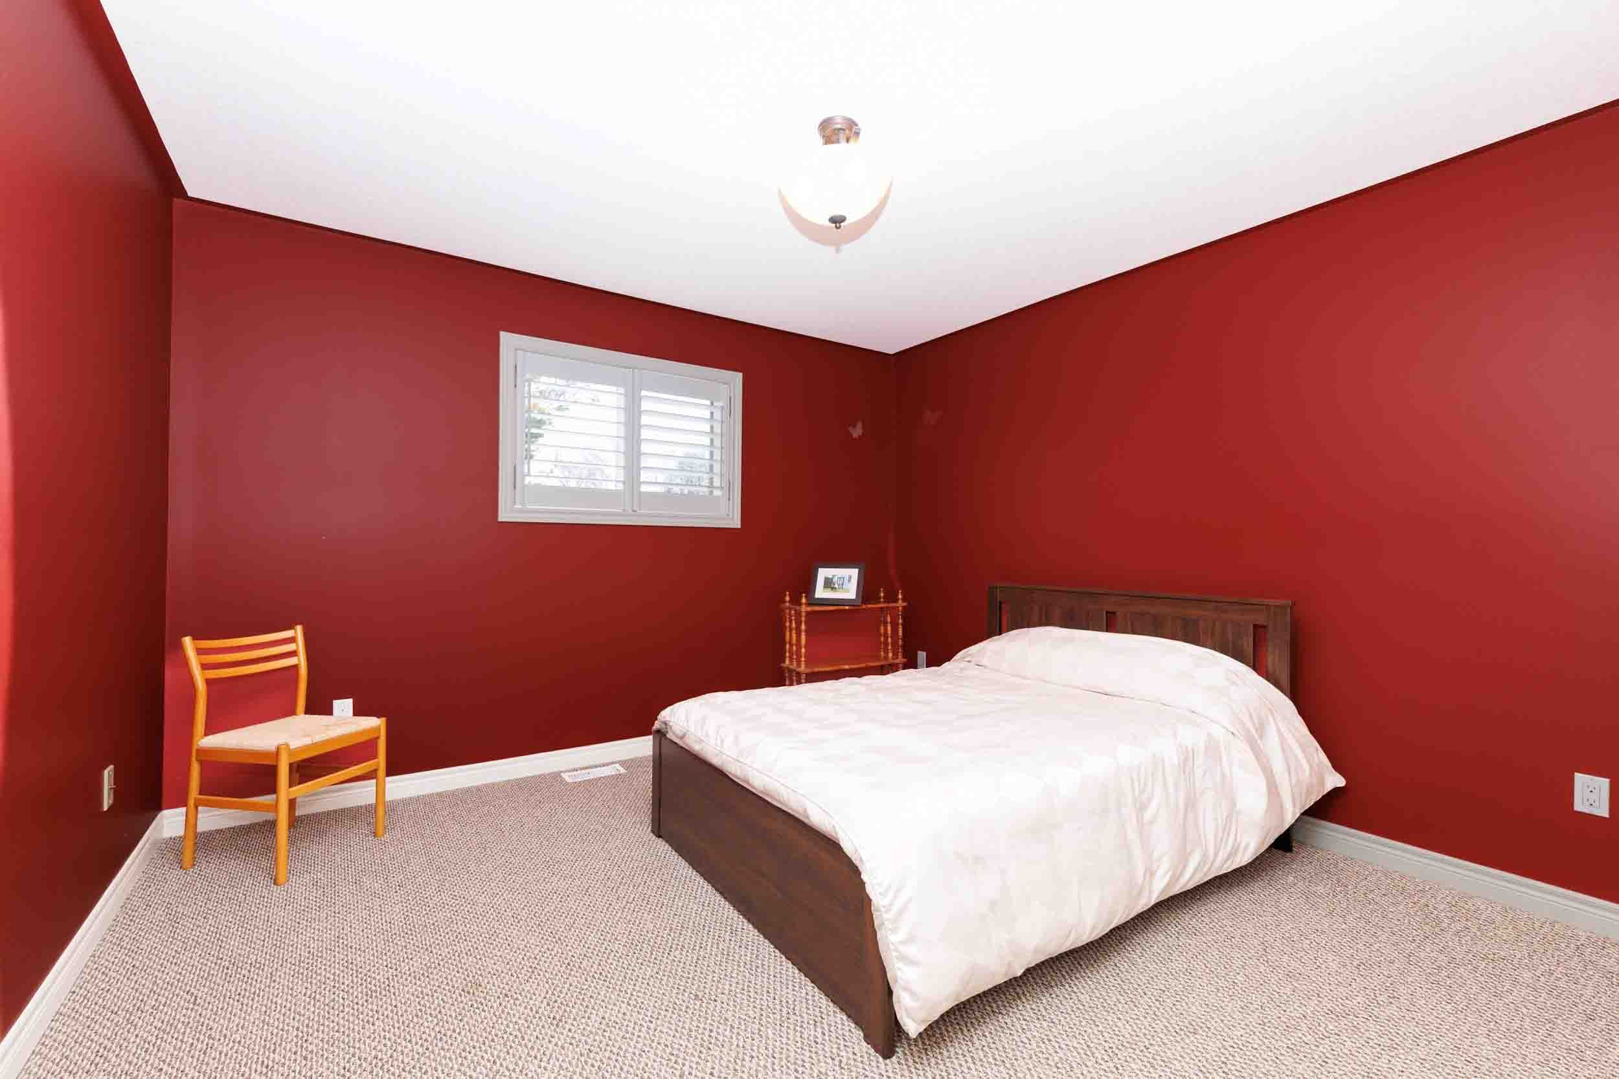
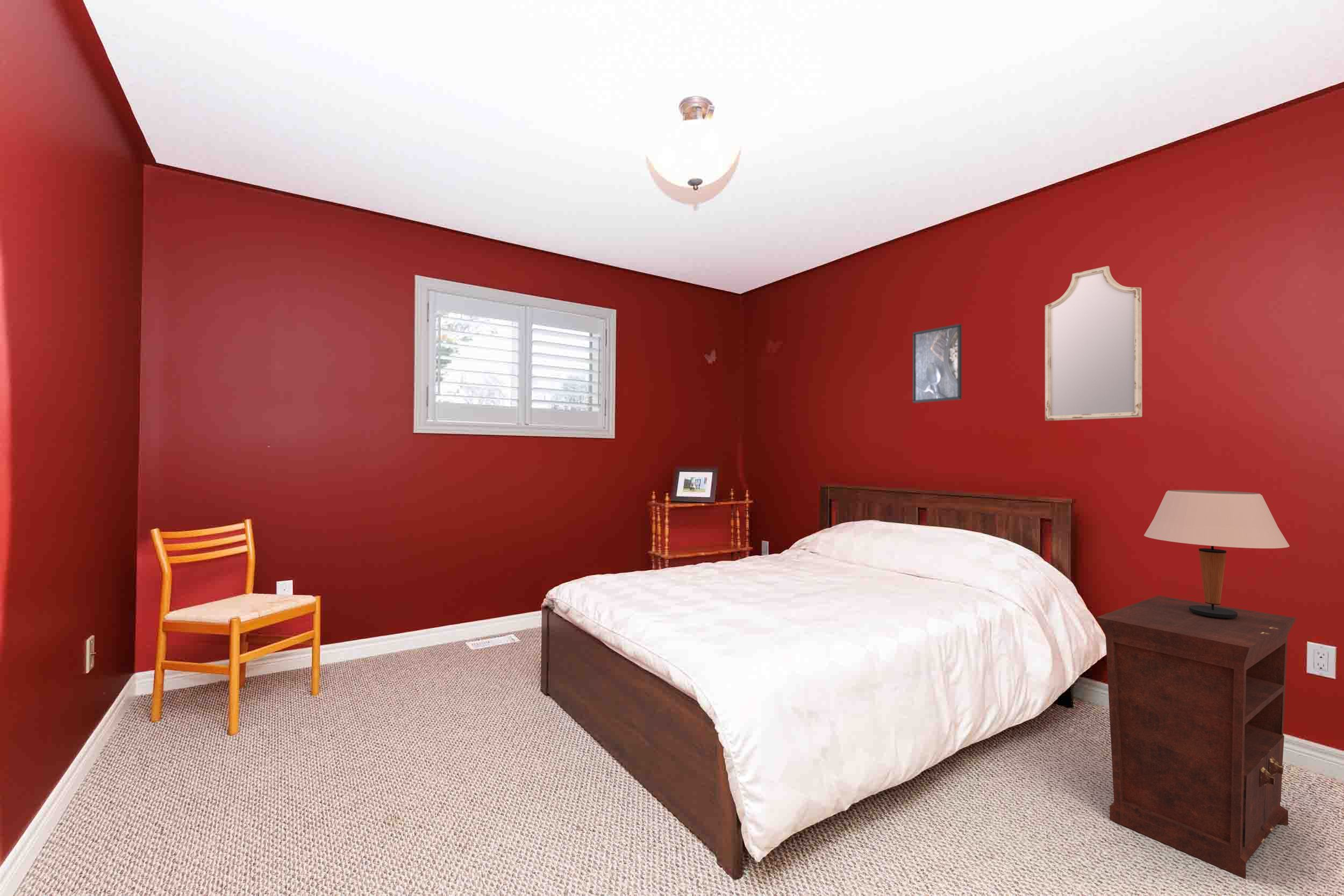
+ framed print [912,323,962,404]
+ home mirror [1045,266,1143,421]
+ nightstand [1096,595,1297,879]
+ table lamp [1143,490,1290,619]
